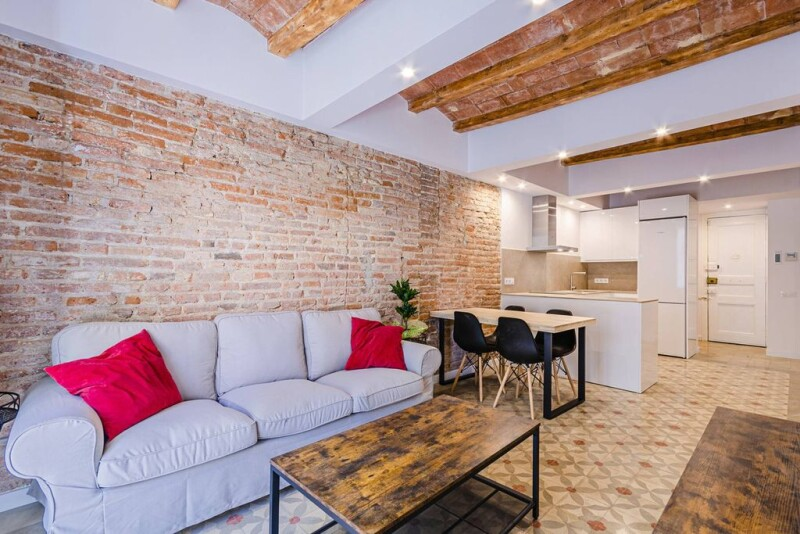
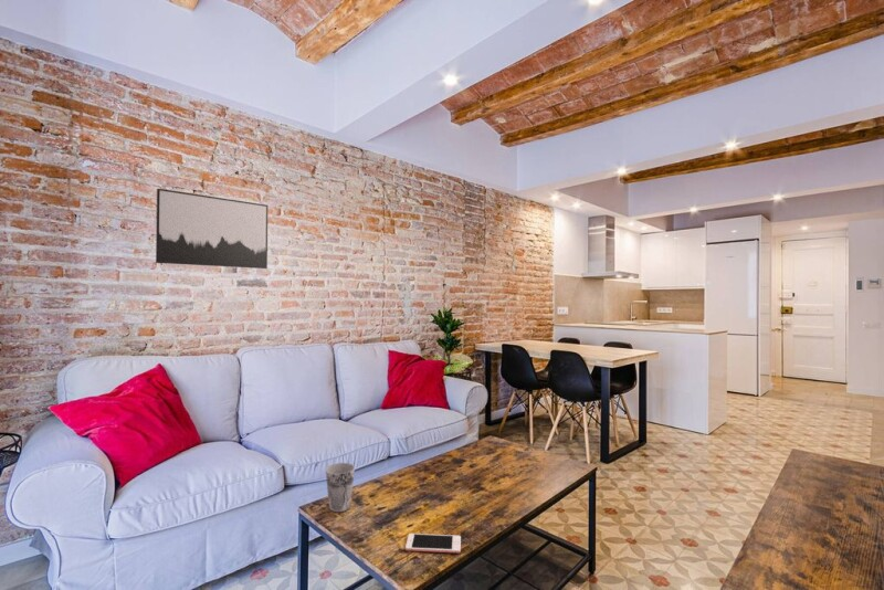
+ cell phone [404,533,462,555]
+ cup [325,462,356,513]
+ wall art [155,188,269,270]
